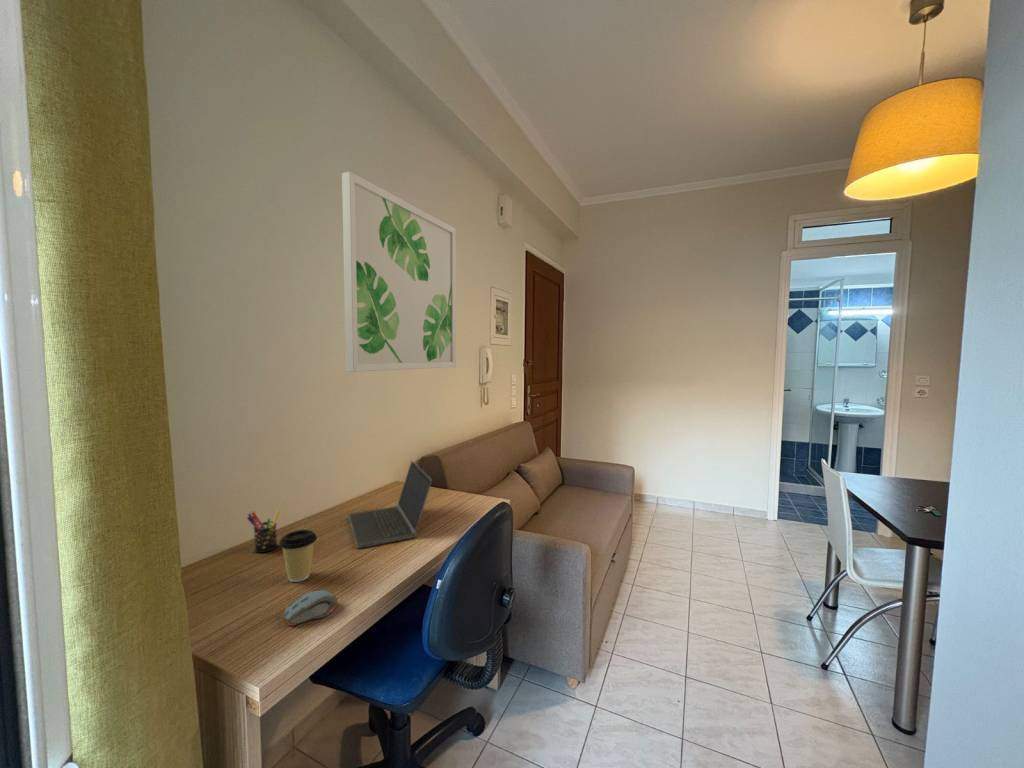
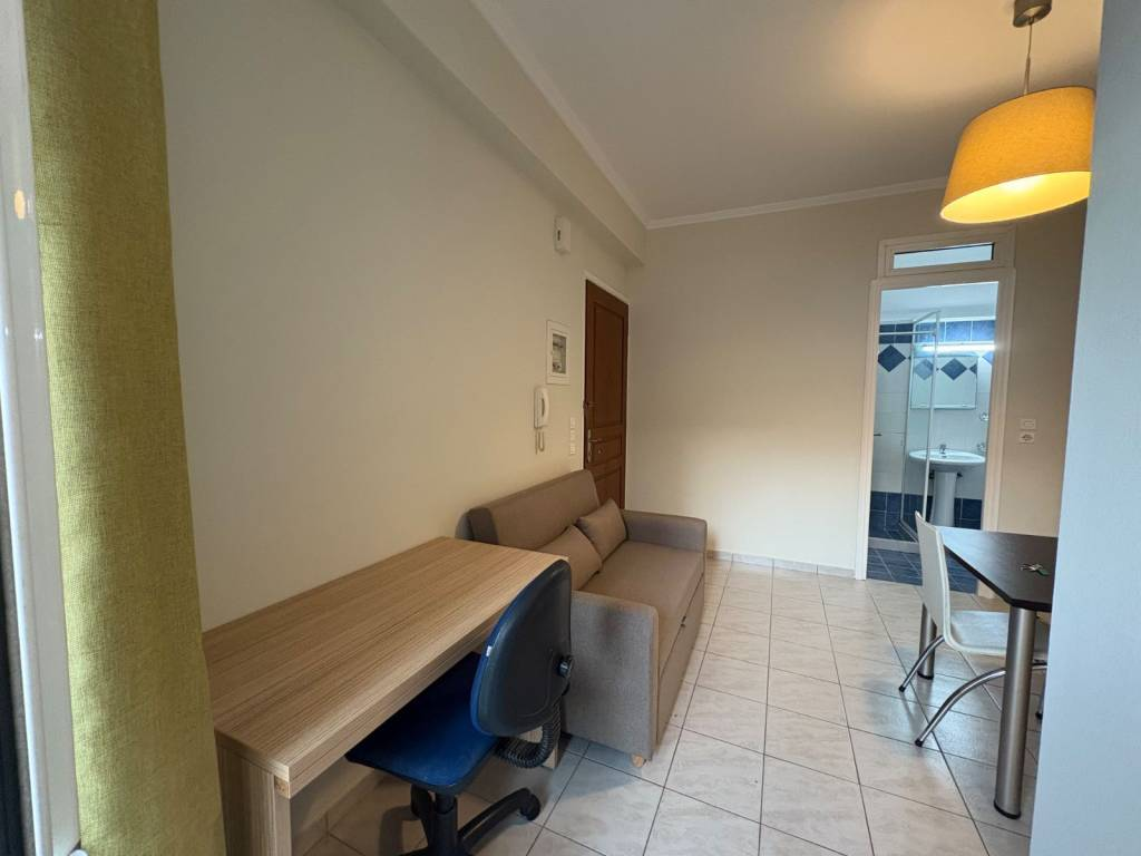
- computer mouse [283,589,339,627]
- pen holder [246,509,282,554]
- coffee cup [278,529,318,583]
- laptop computer [347,460,433,550]
- wall art [341,170,457,373]
